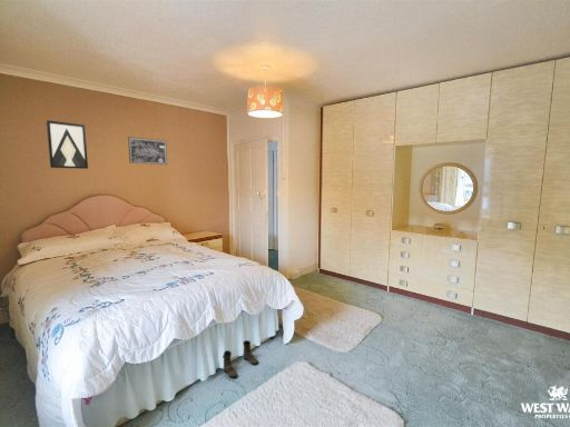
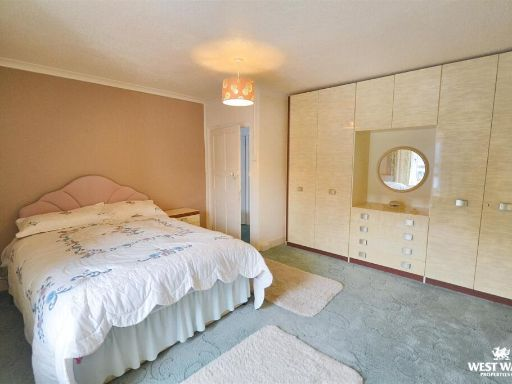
- wall art [46,119,89,170]
- wall art [127,136,168,166]
- boots [222,339,259,378]
